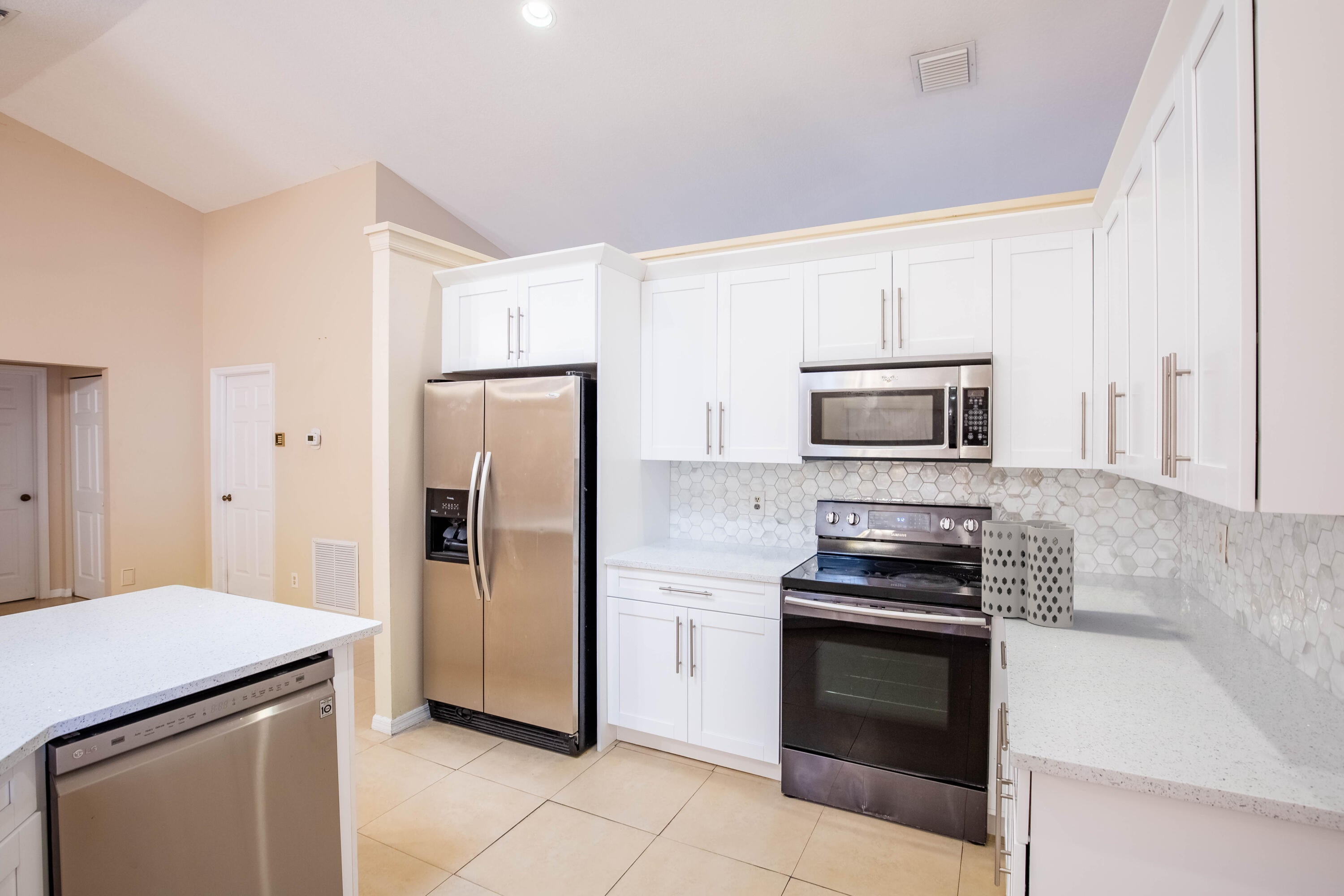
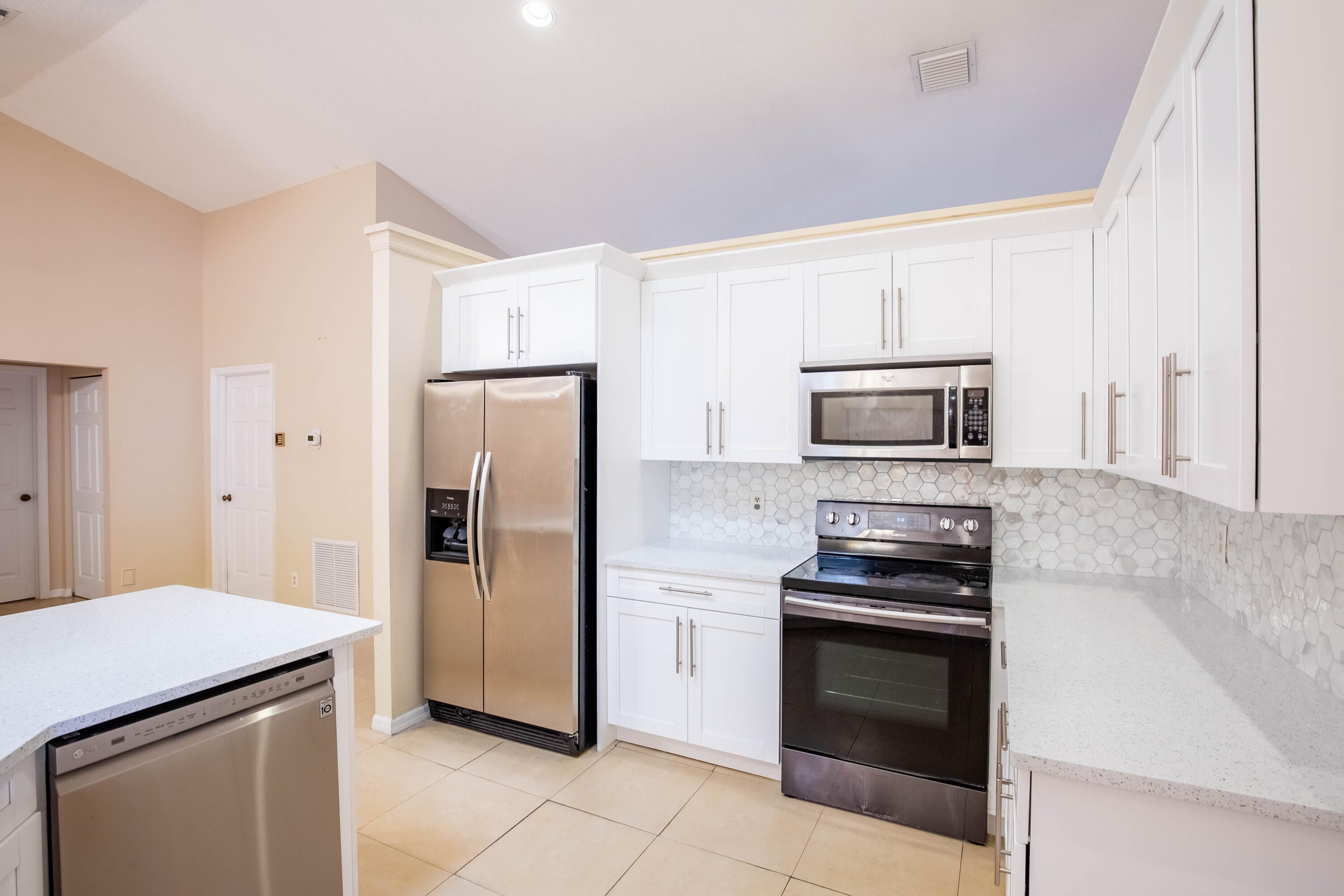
- utensil holder [981,519,1074,629]
